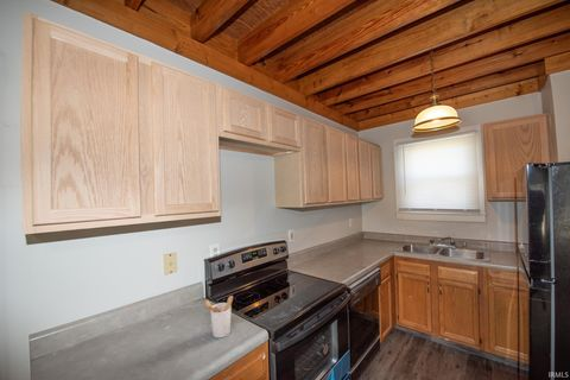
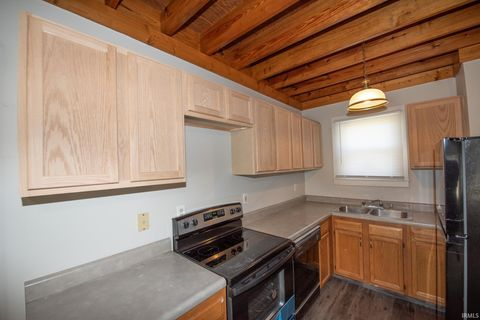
- utensil holder [204,294,234,338]
